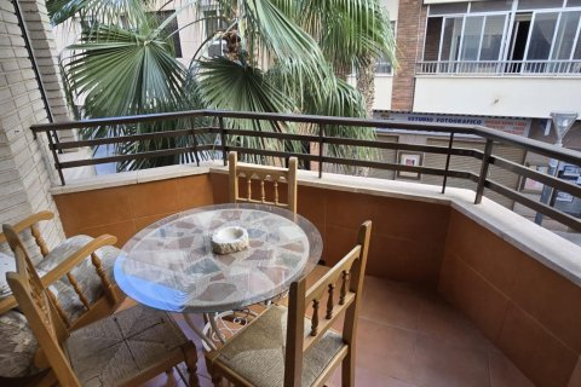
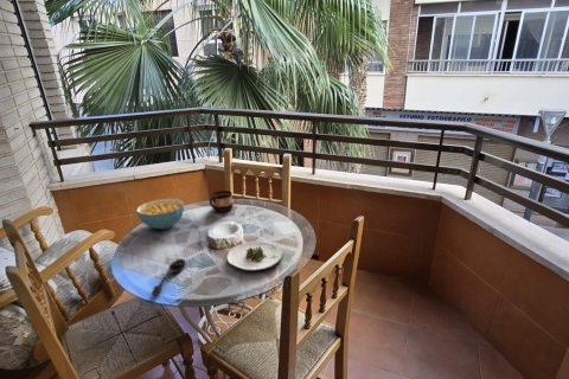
+ cup [209,190,235,212]
+ spoon [151,258,186,298]
+ cereal bowl [135,198,185,230]
+ salad plate [226,240,283,271]
